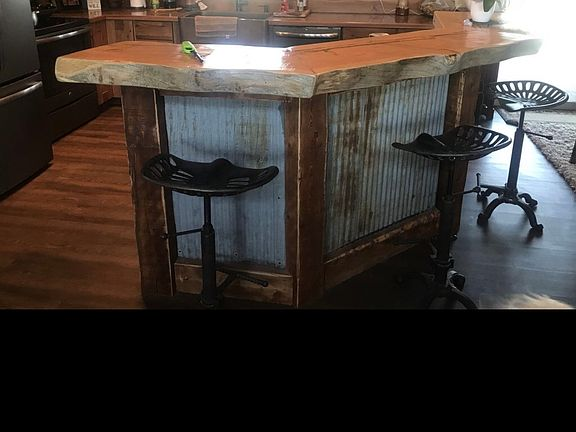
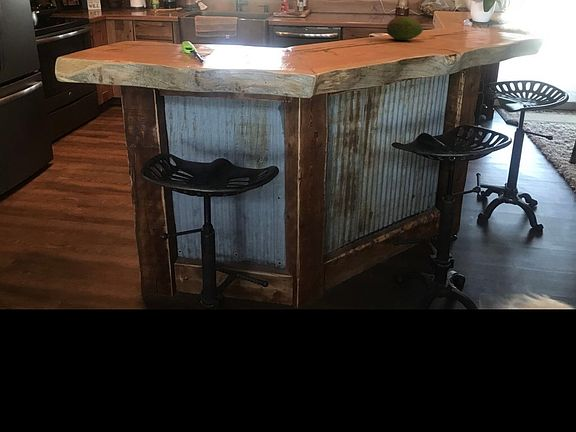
+ fruit [386,16,424,41]
